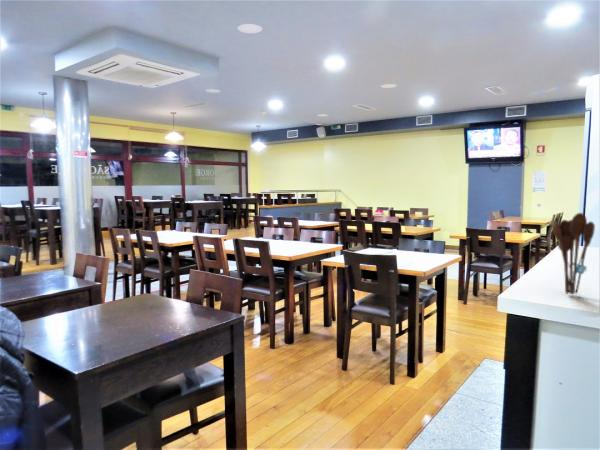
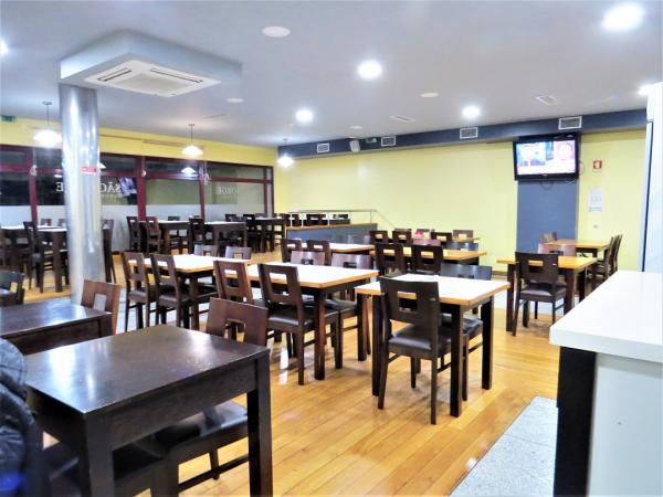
- utensil holder [552,212,596,295]
